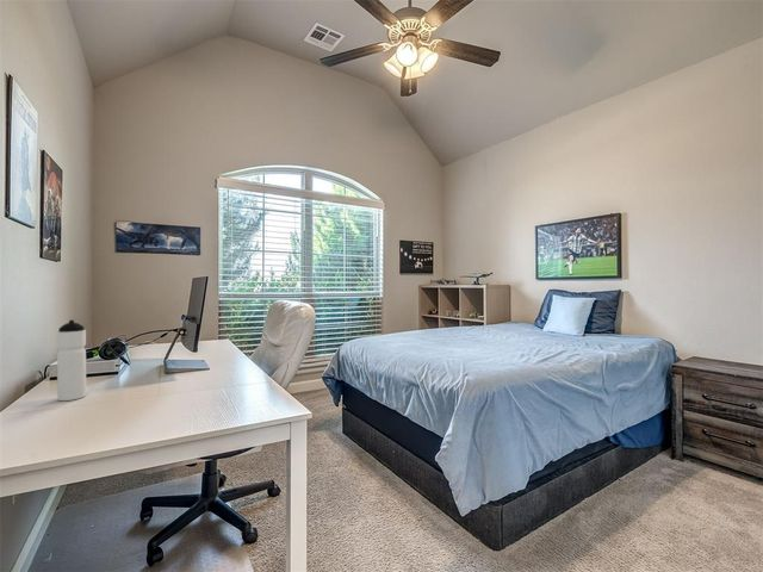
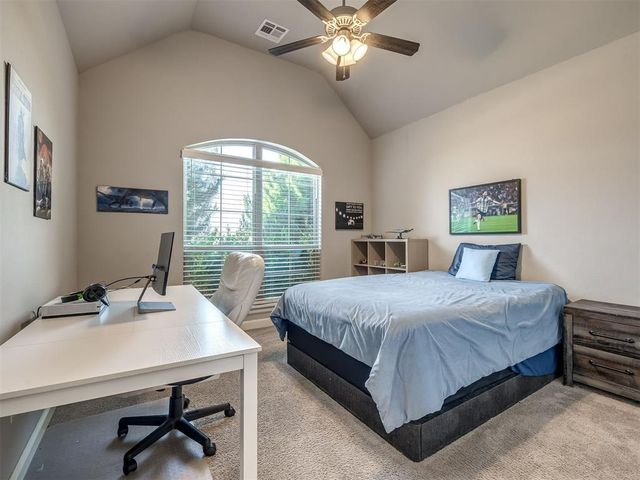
- water bottle [56,319,87,402]
